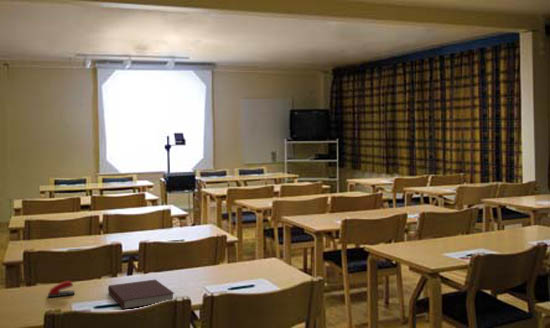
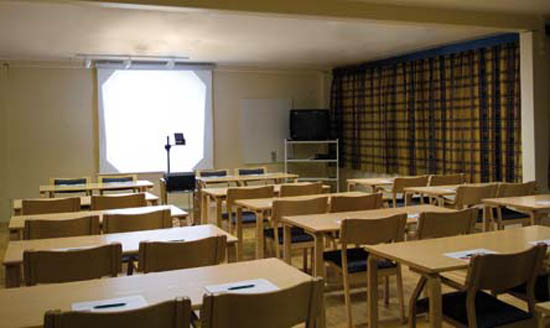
- notebook [107,278,176,310]
- stapler [47,280,76,299]
